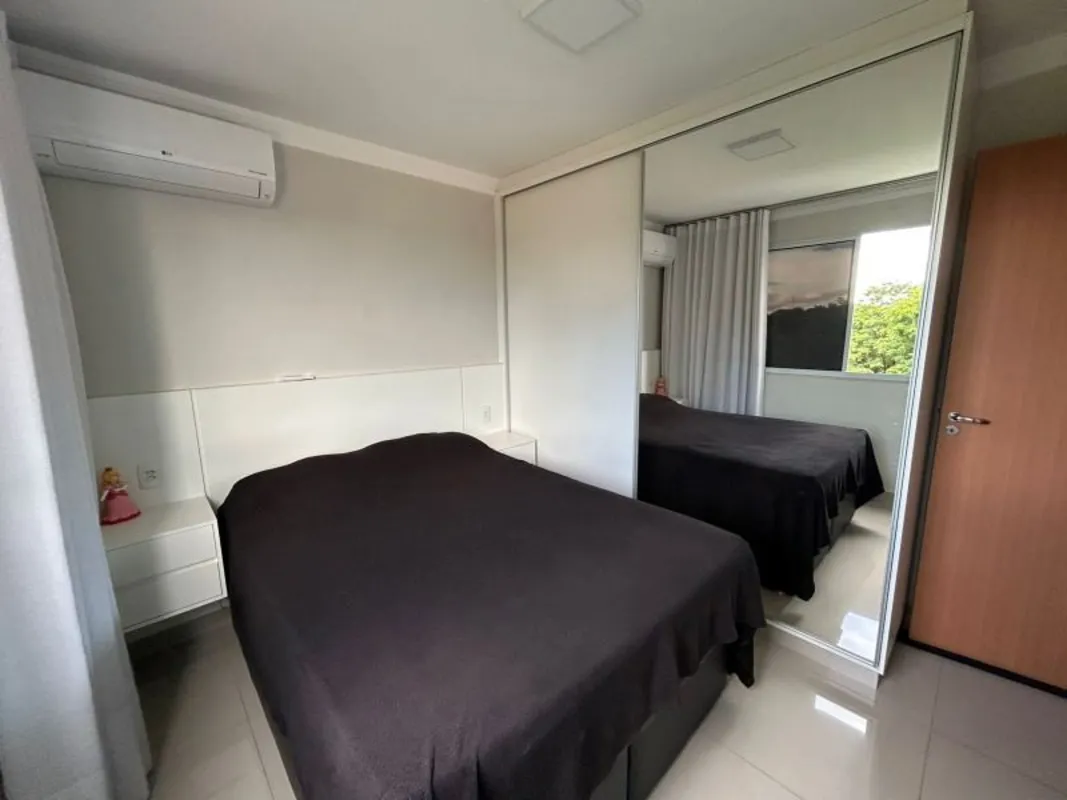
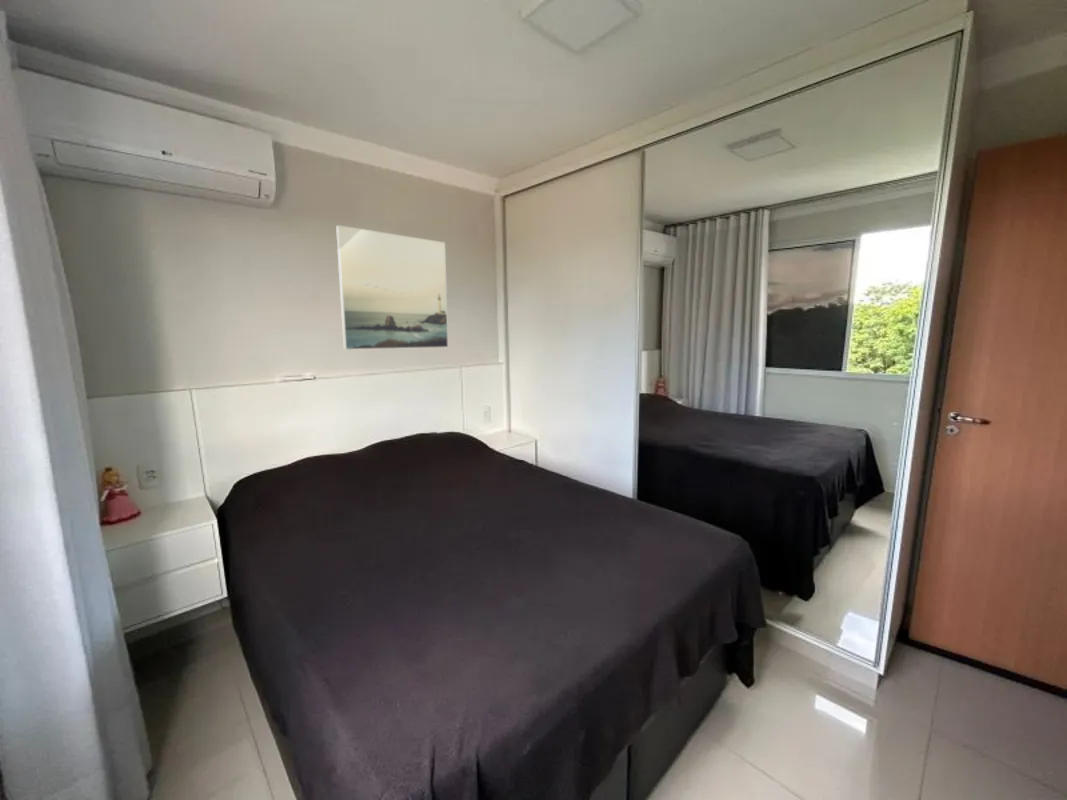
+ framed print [335,224,449,351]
